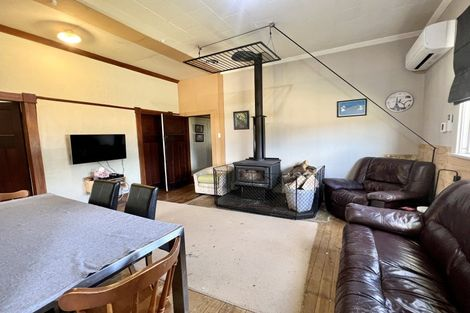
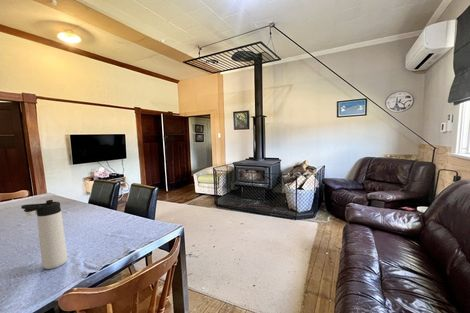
+ thermos bottle [20,199,68,270]
